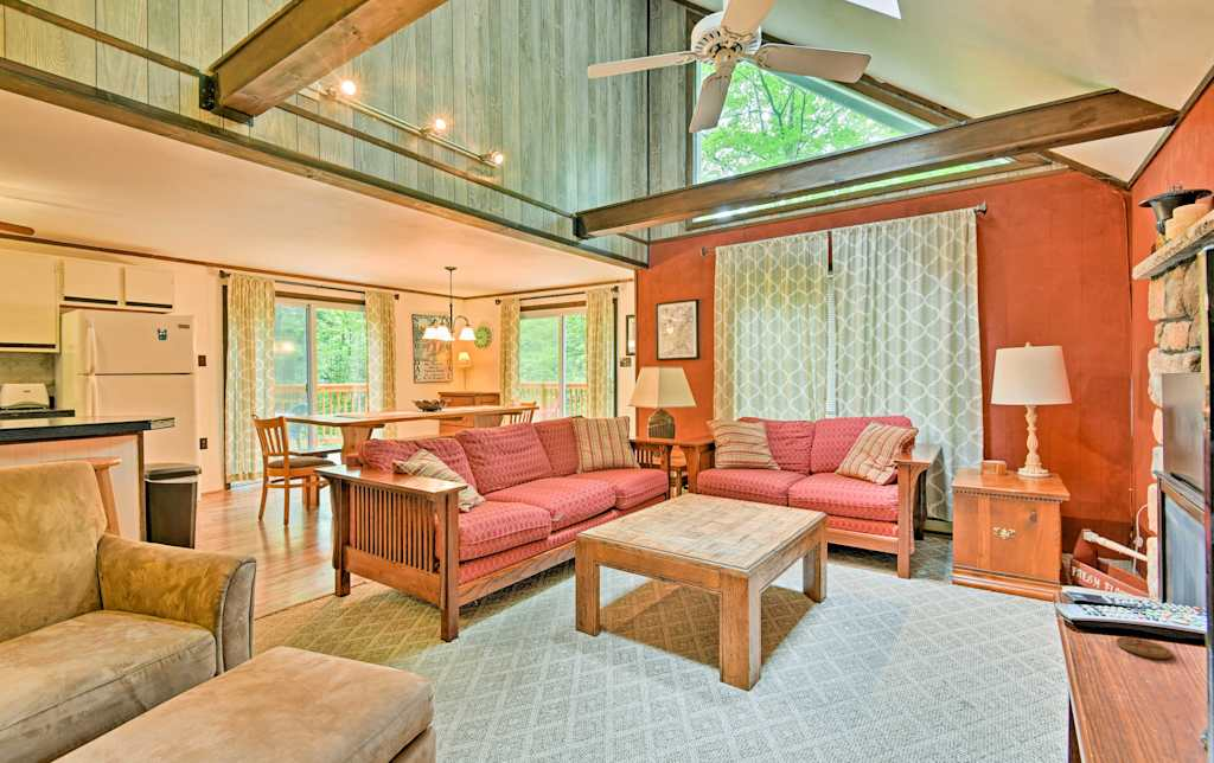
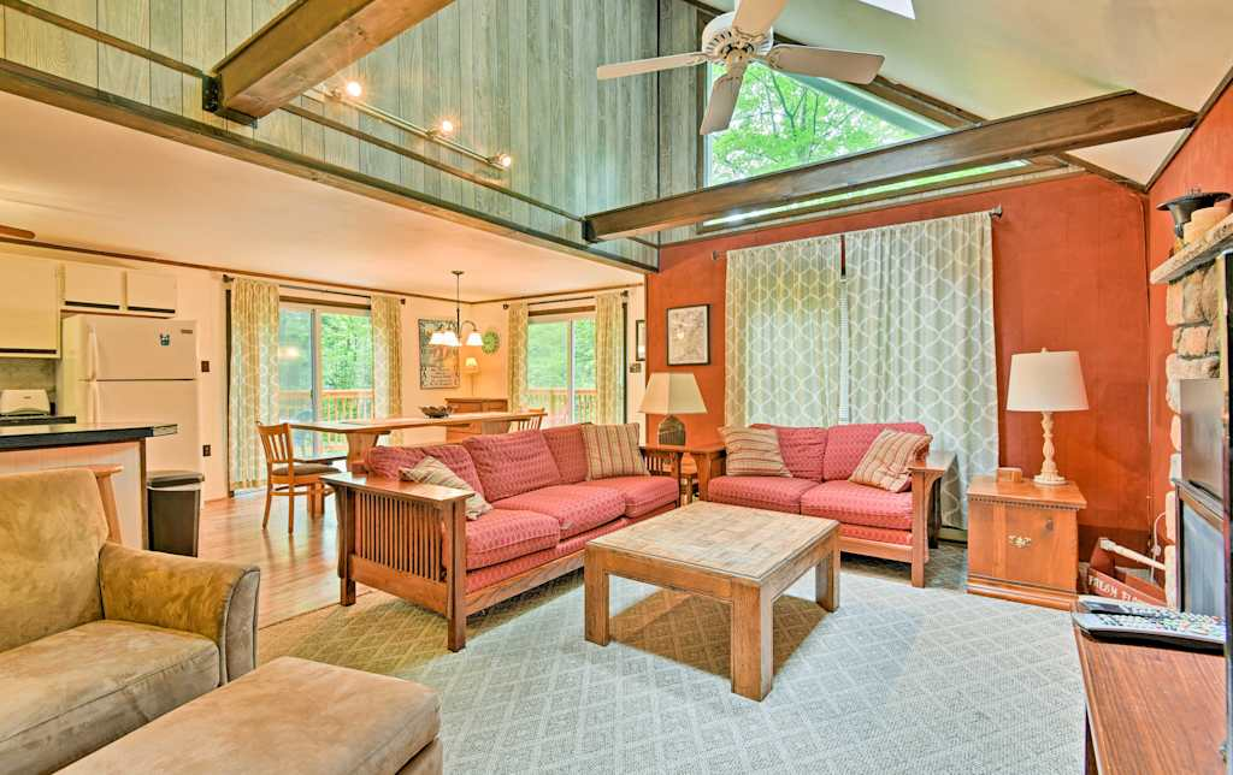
- coaster [1116,636,1174,660]
